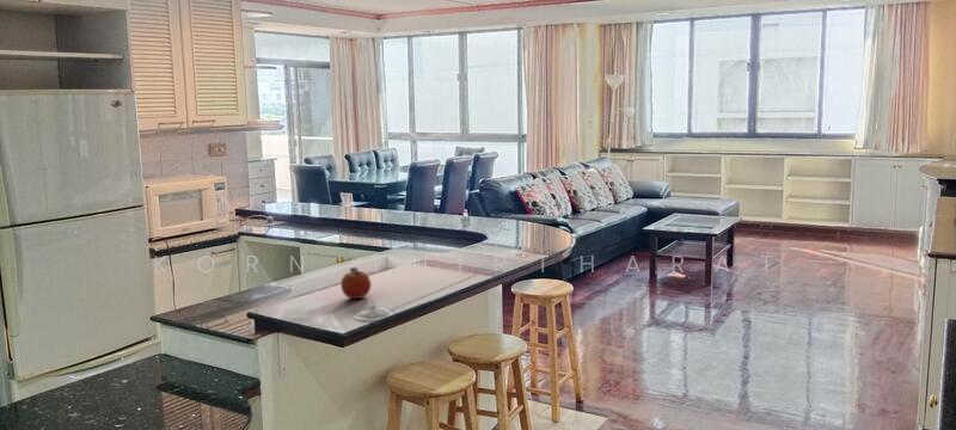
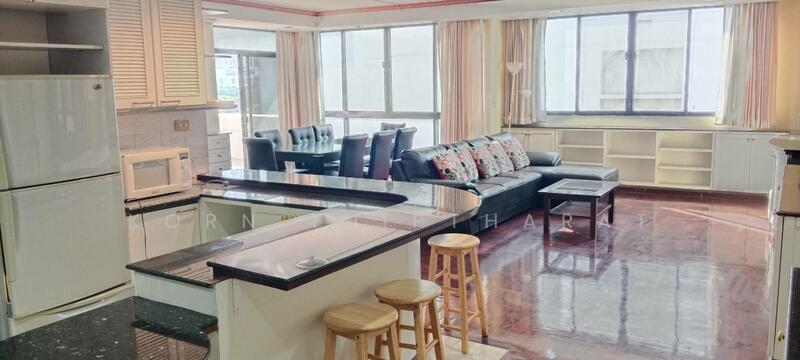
- fruit [339,266,373,300]
